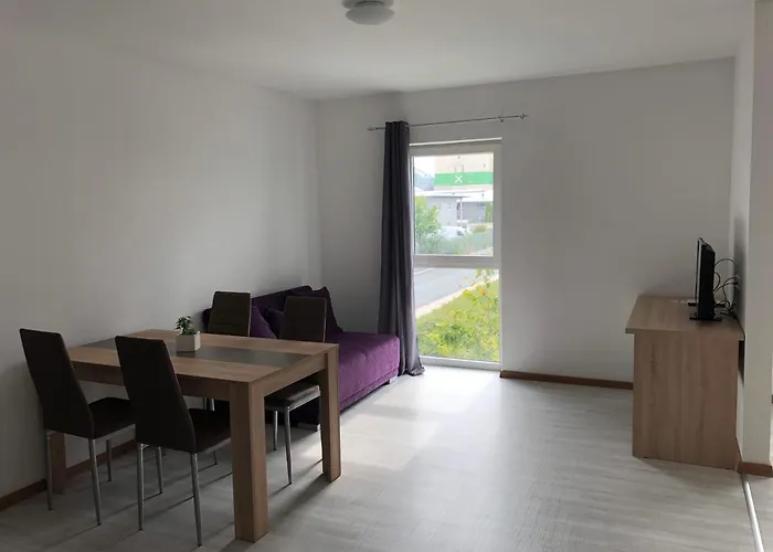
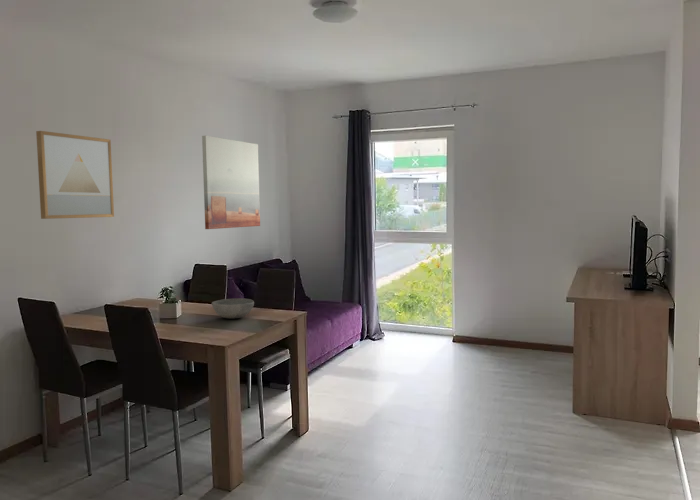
+ bowl [211,297,255,319]
+ wall art [35,130,115,220]
+ wall art [201,135,261,230]
